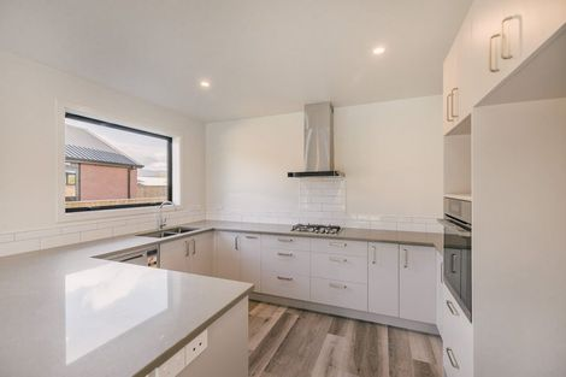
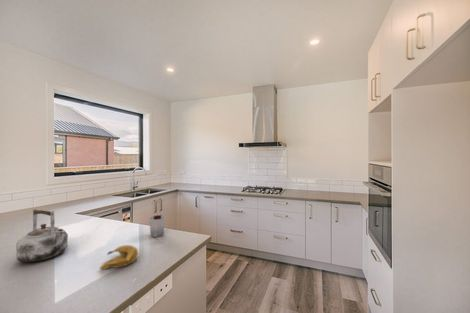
+ banana [99,244,139,270]
+ kettle [15,208,69,263]
+ cup [148,214,166,238]
